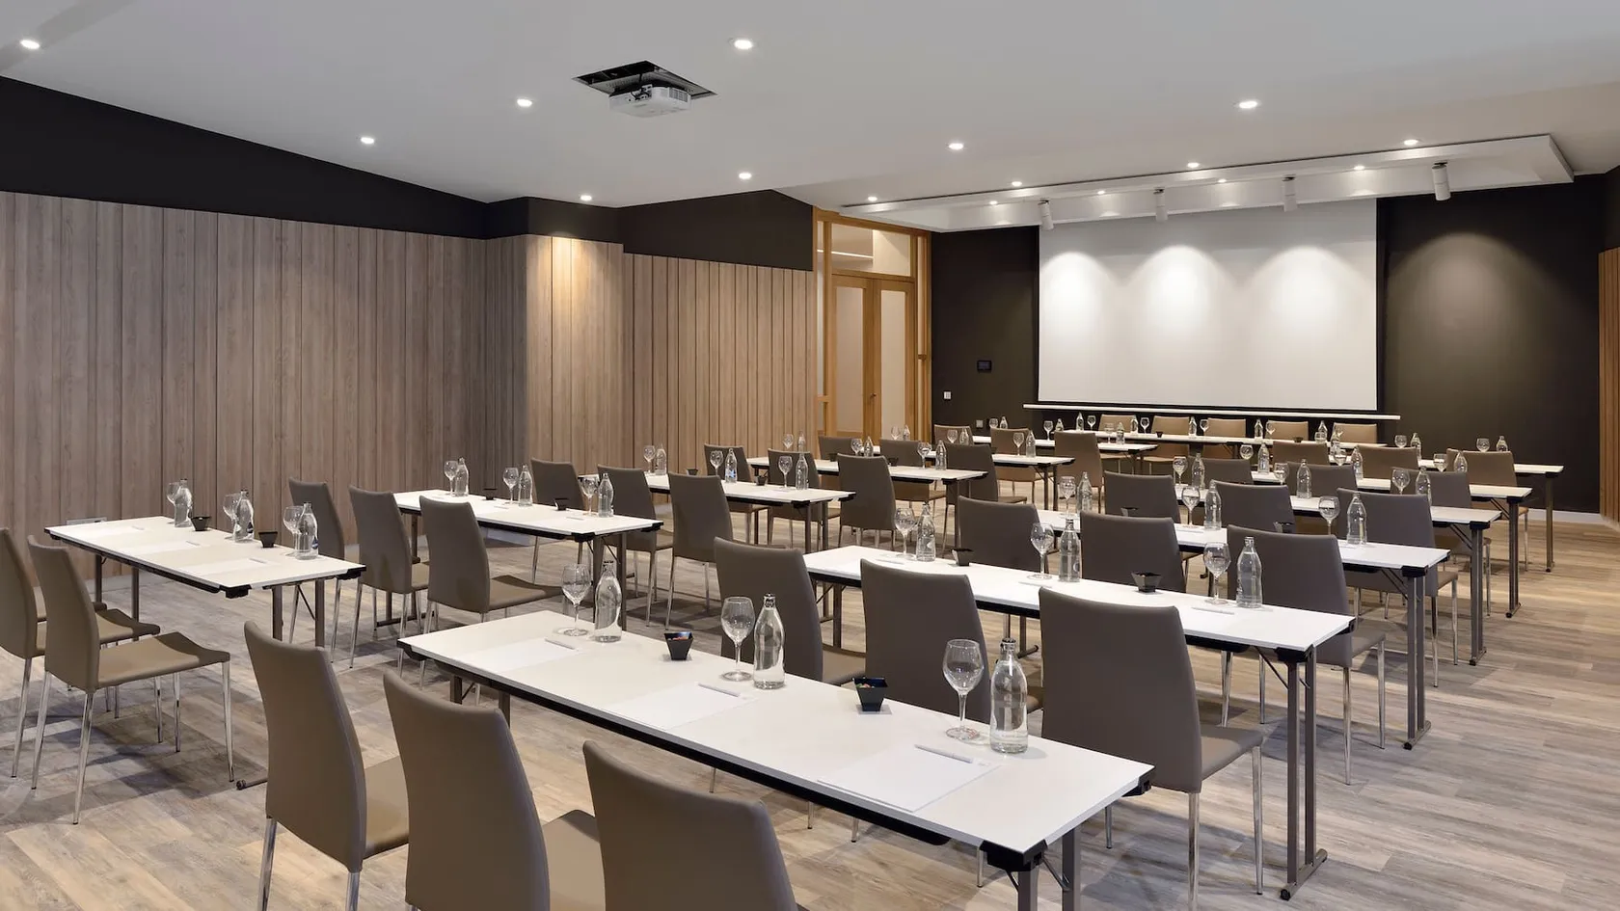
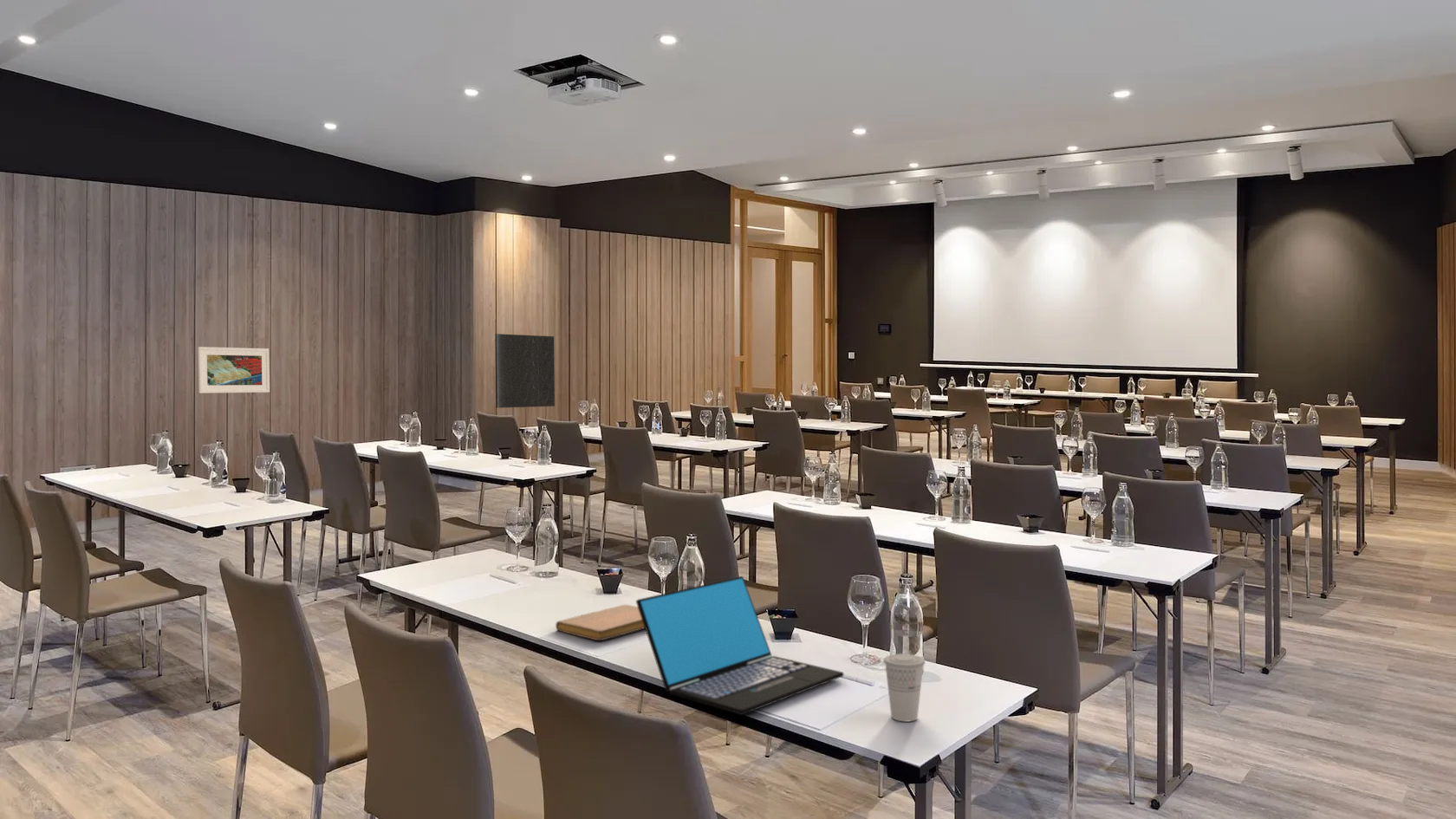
+ cup [882,653,926,722]
+ laptop [635,575,844,716]
+ notebook [555,604,645,641]
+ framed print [197,346,270,394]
+ acoustic panel [494,333,556,409]
